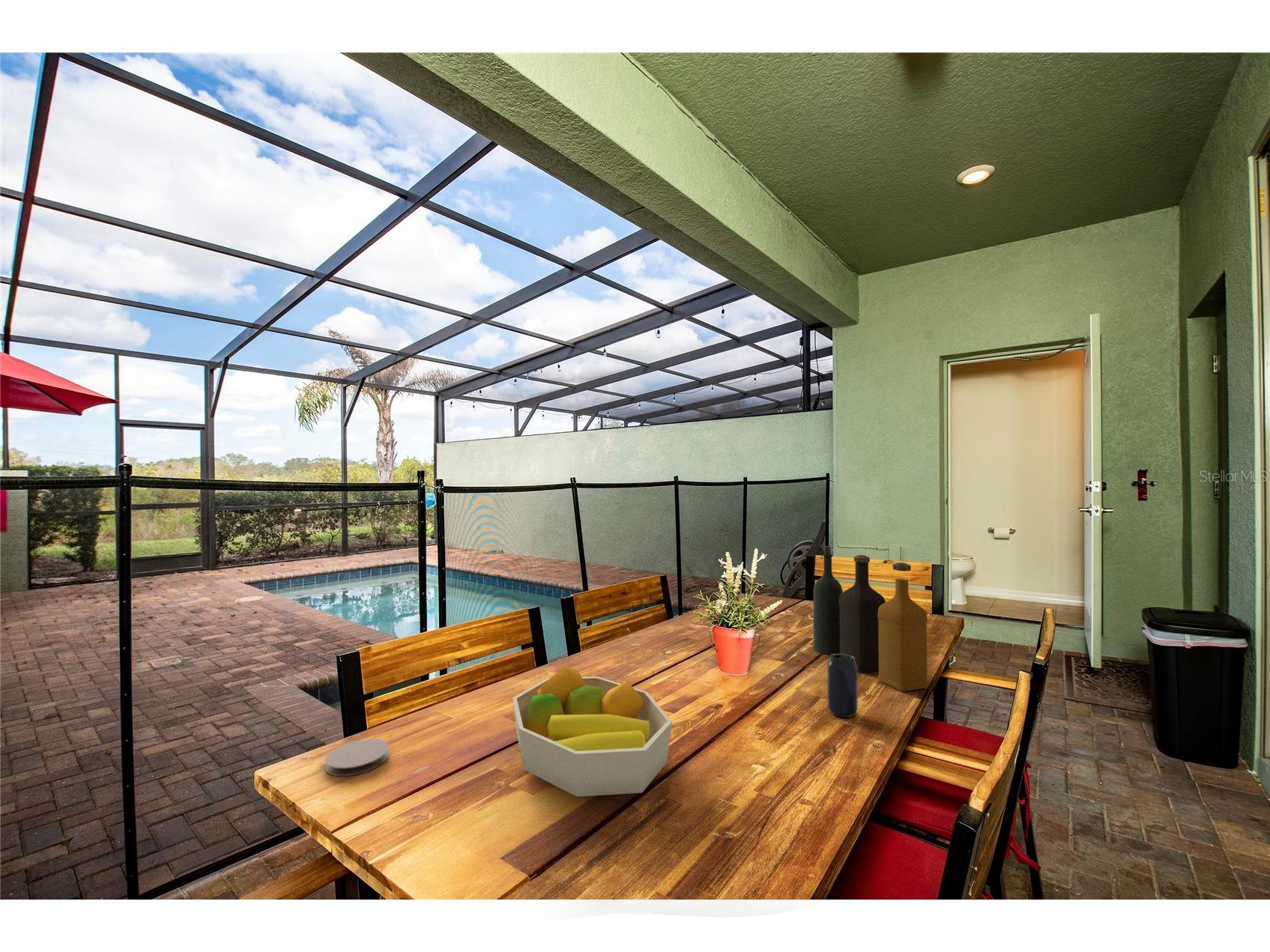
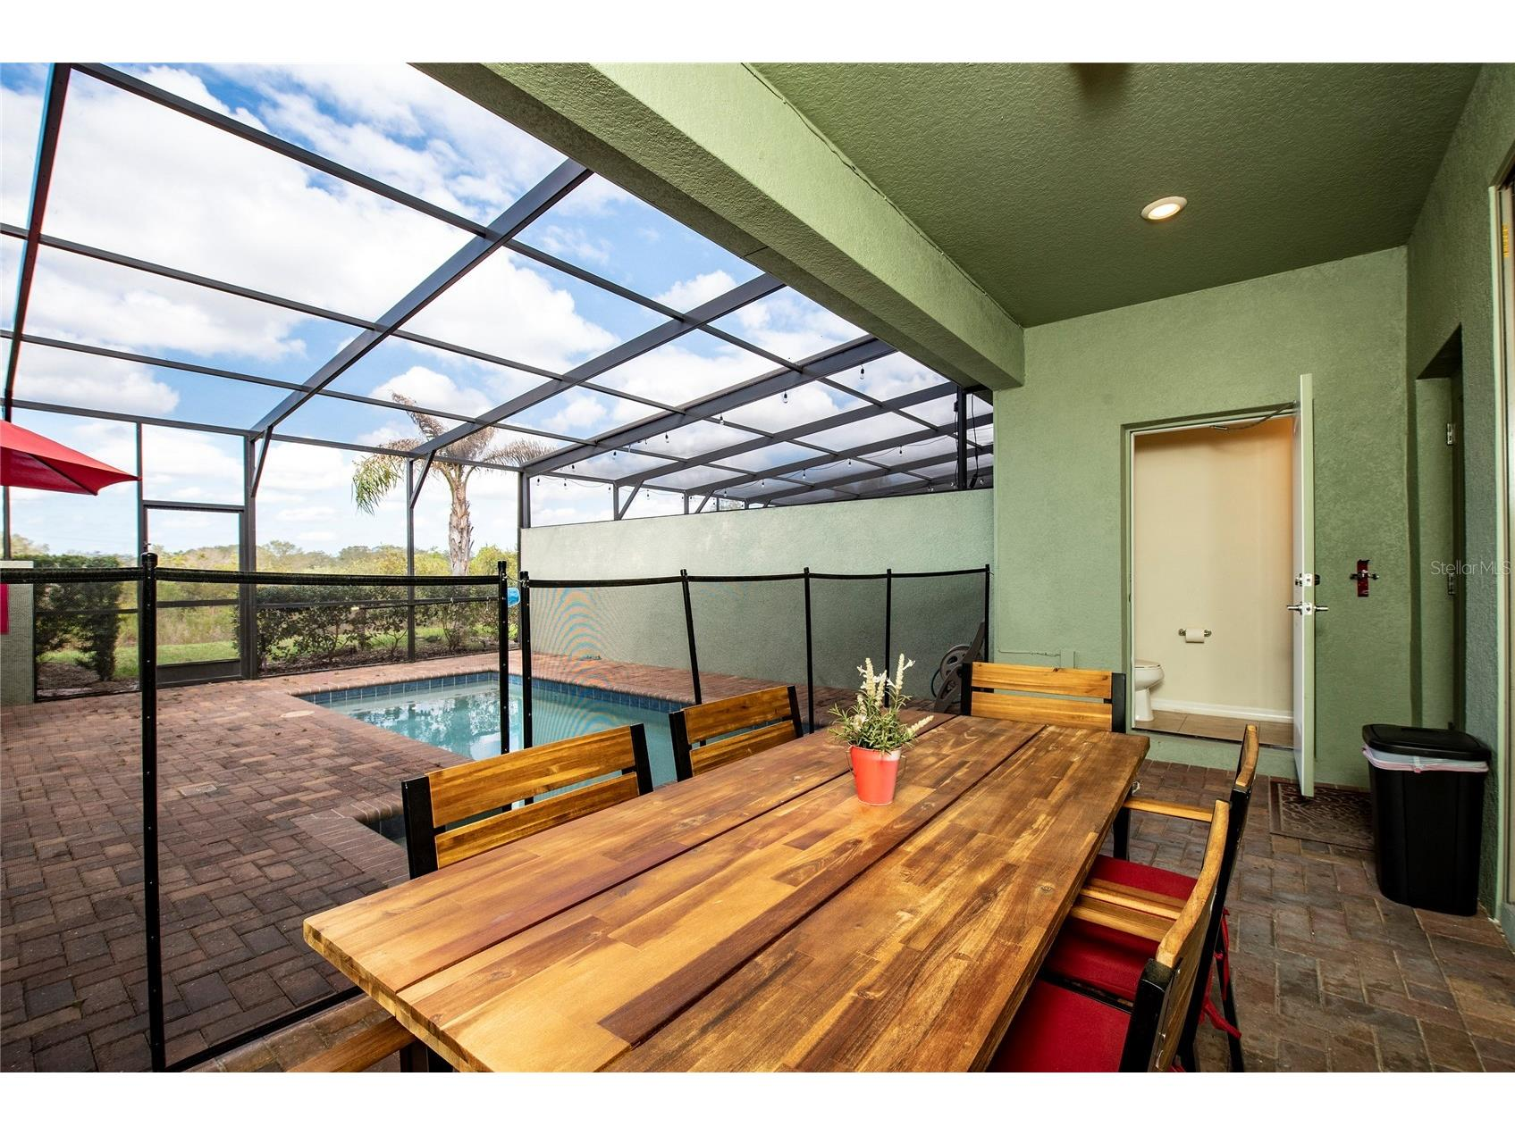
- bottle [813,545,929,693]
- beverage can [826,654,859,718]
- coaster [324,738,390,777]
- fruit bowl [512,666,673,798]
